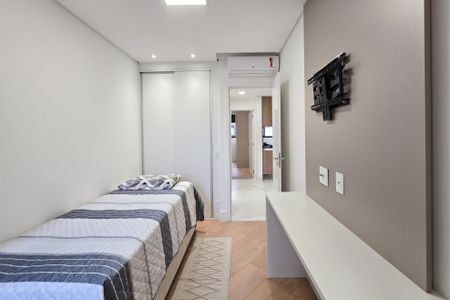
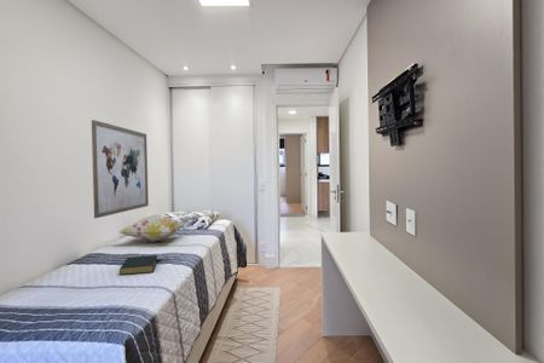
+ wall art [91,119,150,219]
+ decorative pillow [117,213,187,243]
+ hardback book [118,254,158,276]
